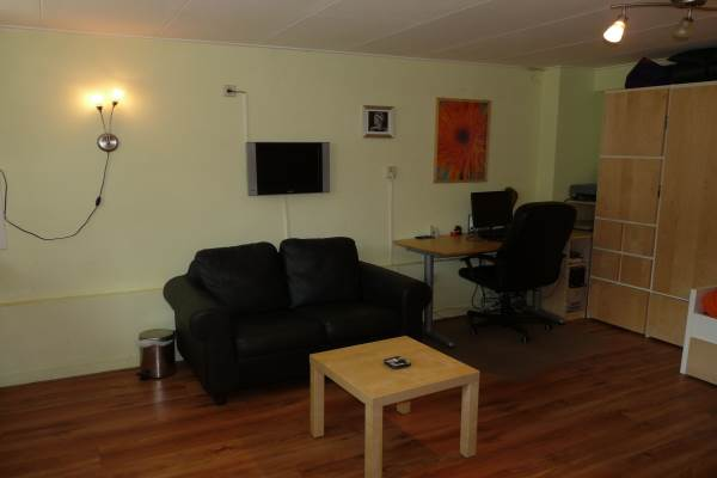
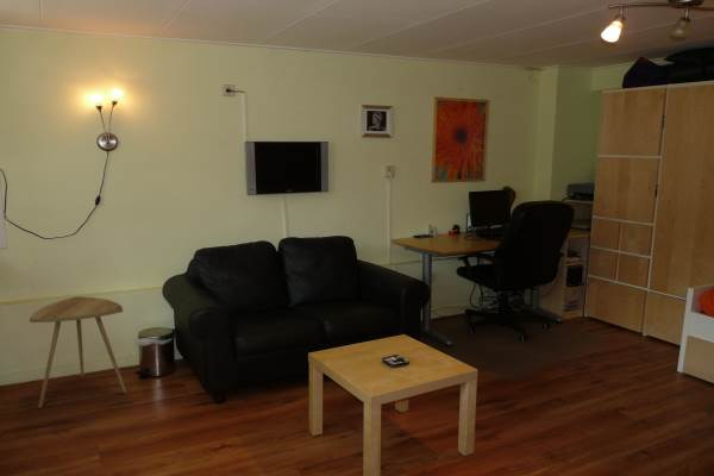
+ side table [29,295,127,409]
